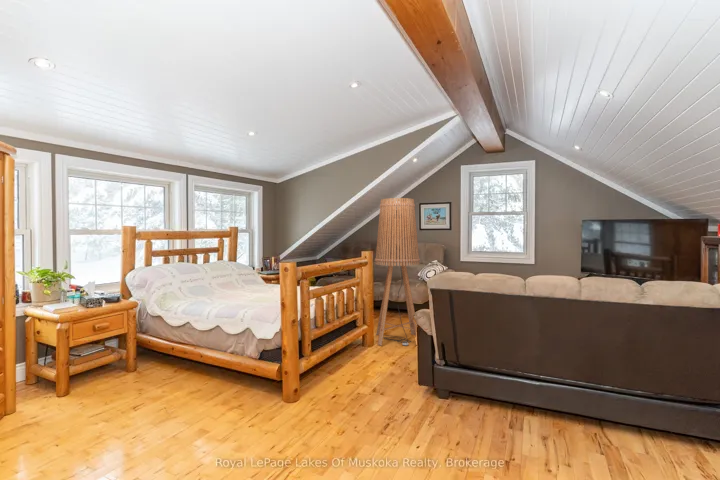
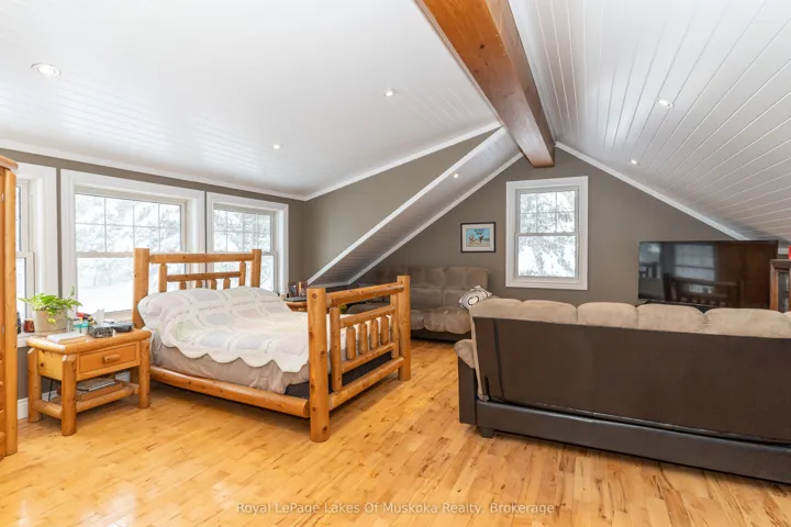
- floor lamp [374,197,421,346]
